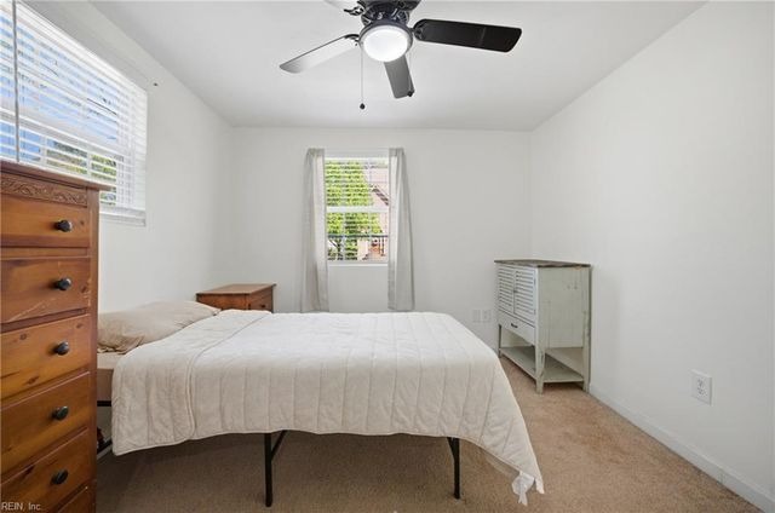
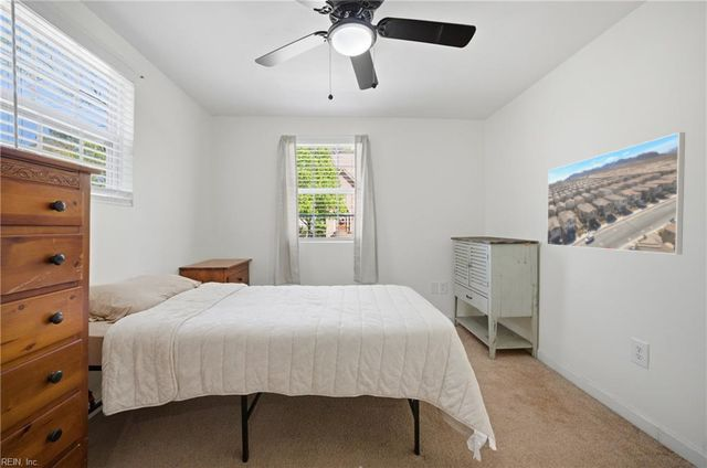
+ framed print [546,131,686,255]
